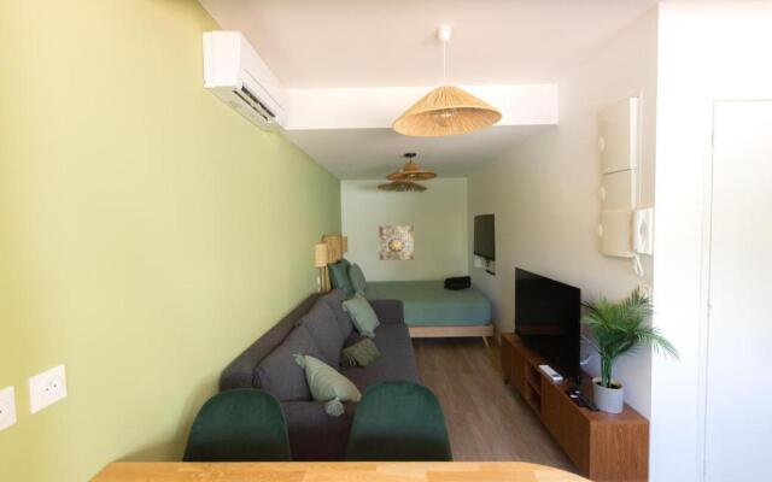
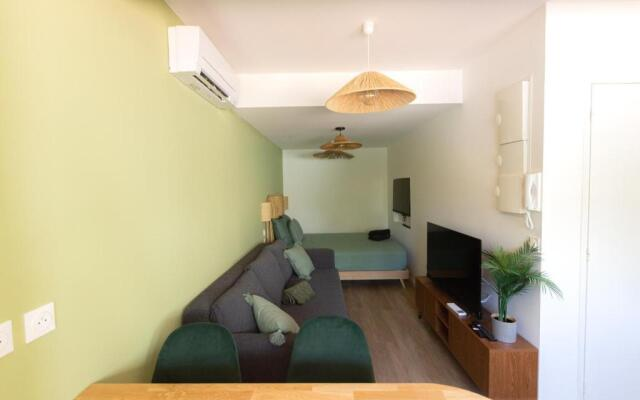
- wall art [378,224,415,261]
